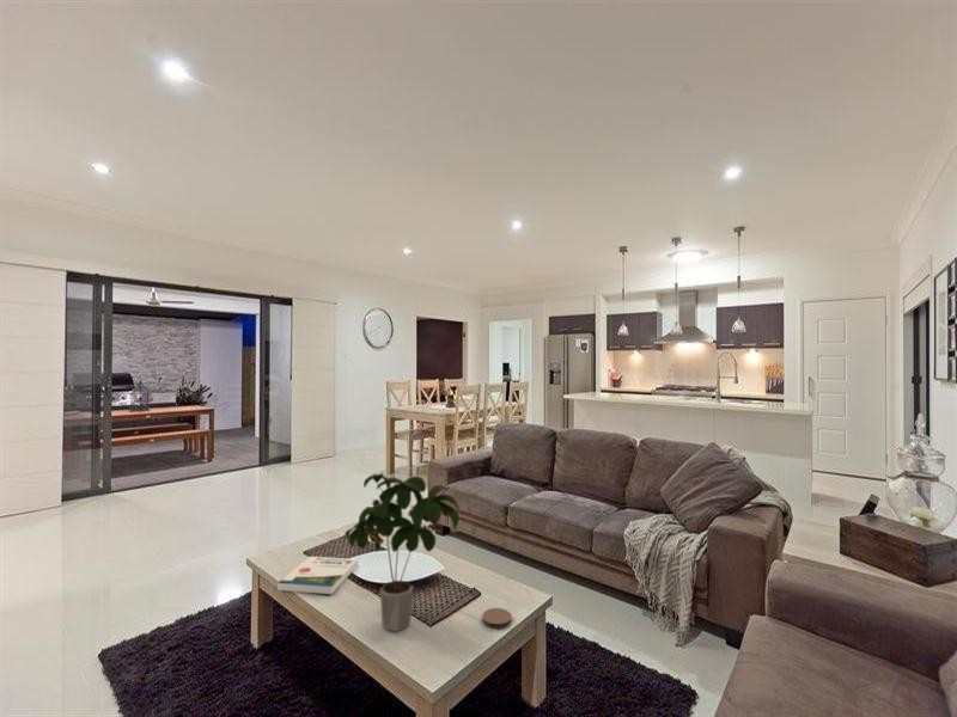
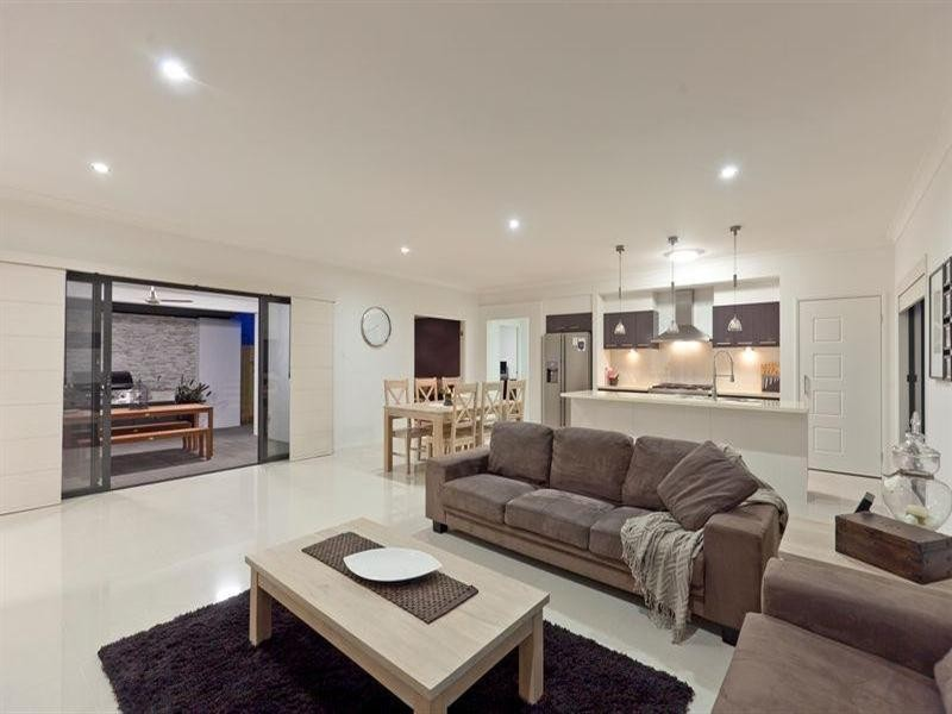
- potted plant [343,472,461,632]
- coaster [481,607,513,630]
- book [276,556,359,595]
